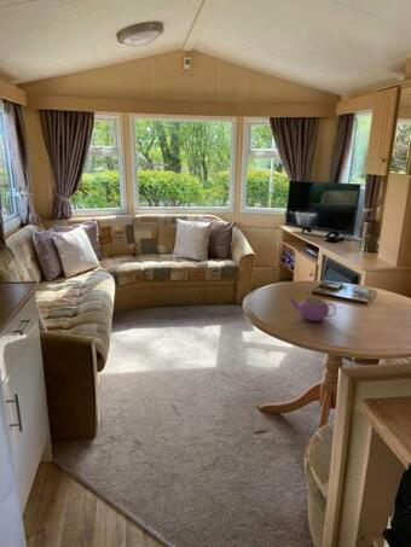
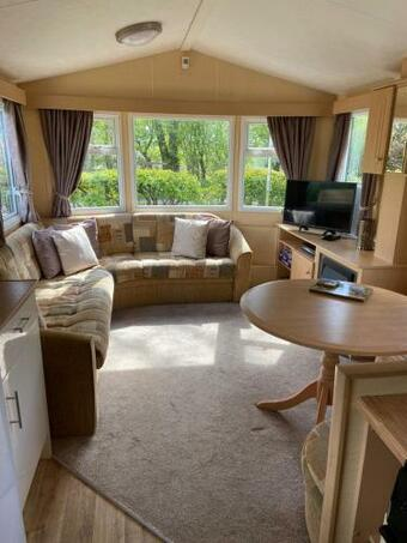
- teapot [289,297,337,322]
